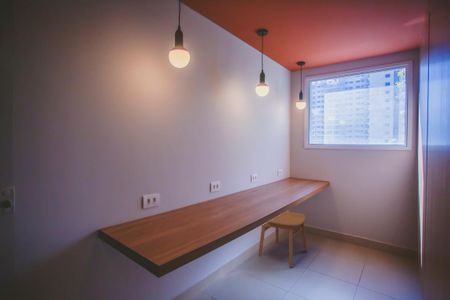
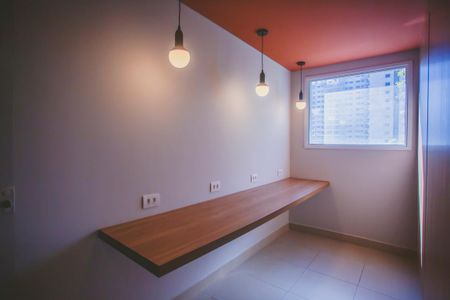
- dining chair [257,211,308,268]
